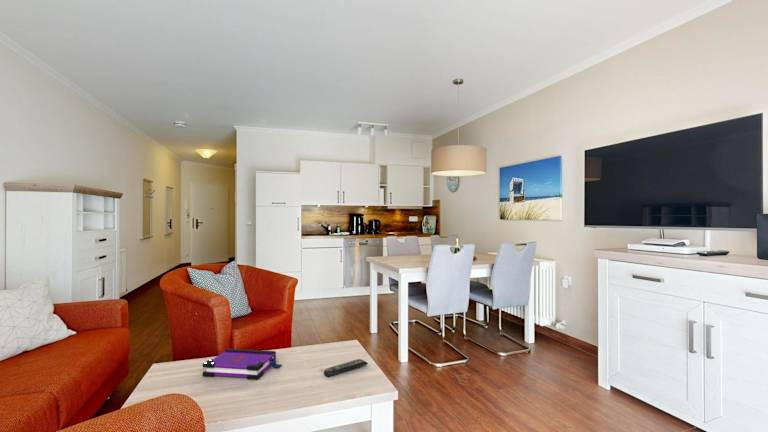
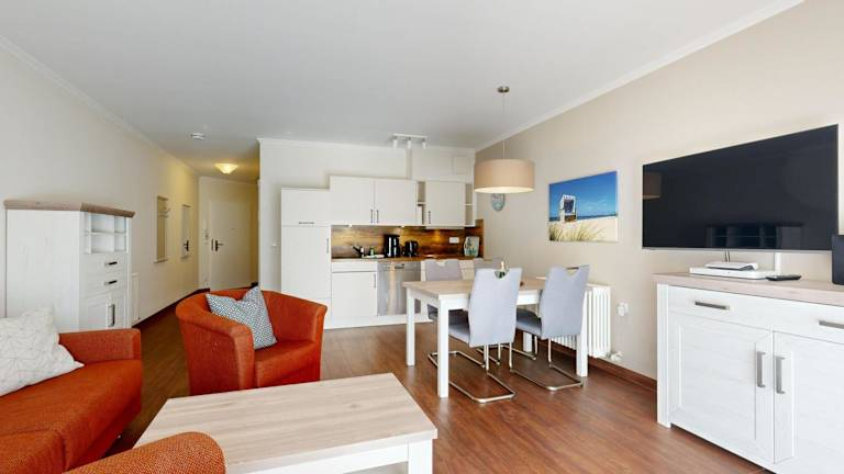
- remote control [323,358,369,378]
- board game [202,348,283,381]
